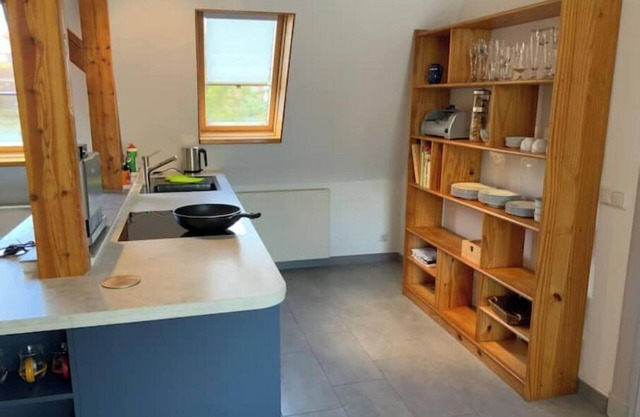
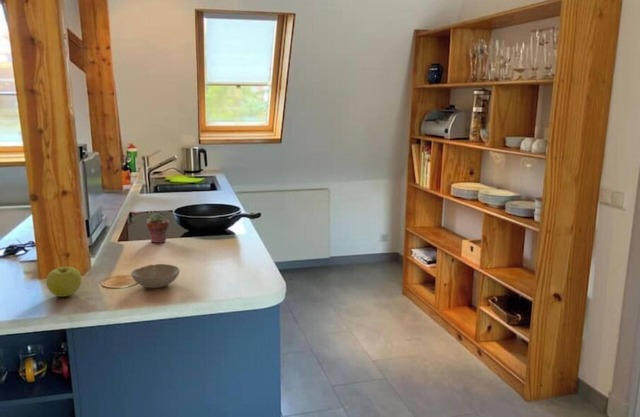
+ apple [45,266,82,298]
+ bowl [130,263,181,289]
+ potted succulent [145,212,170,244]
